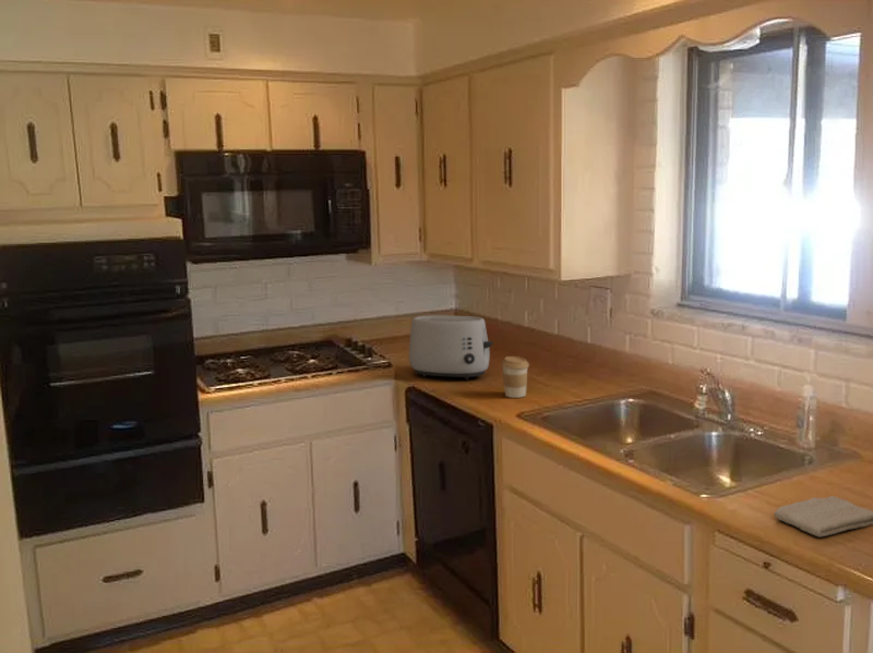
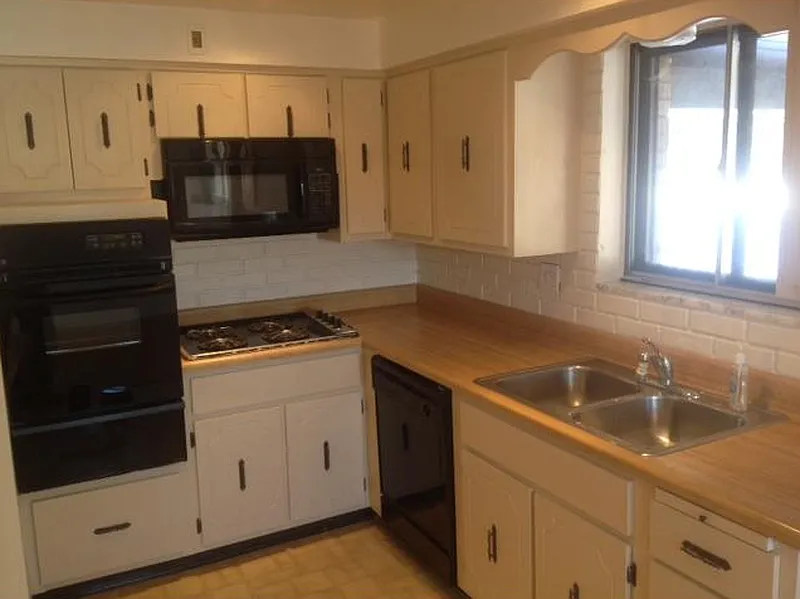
- washcloth [774,495,873,539]
- coffee cup [500,355,530,399]
- toaster [408,314,494,380]
